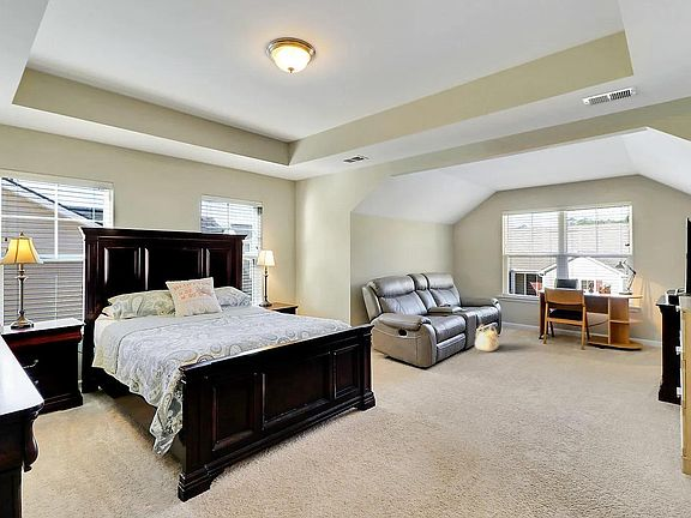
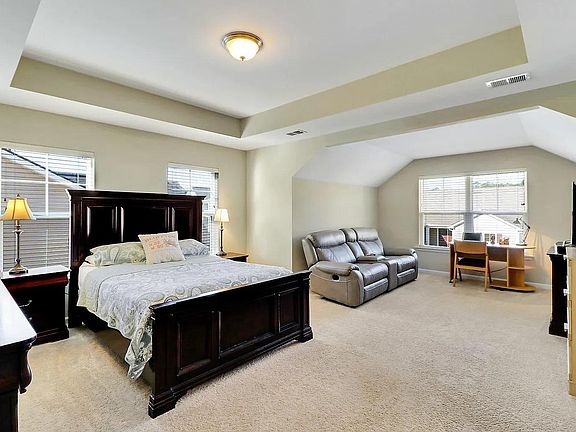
- basket [474,324,500,353]
